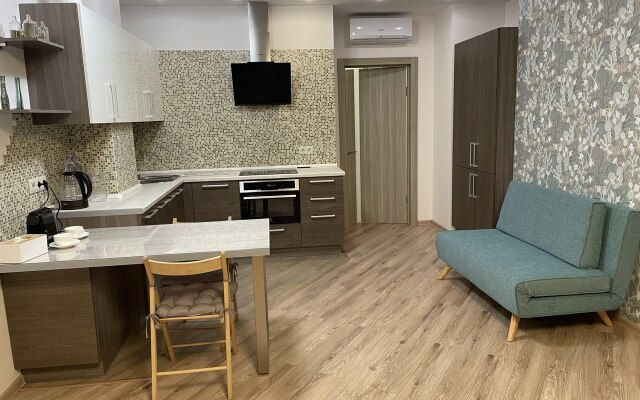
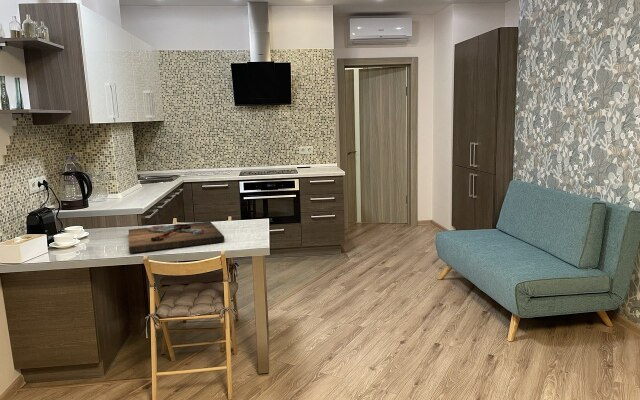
+ cutting board [128,220,225,254]
